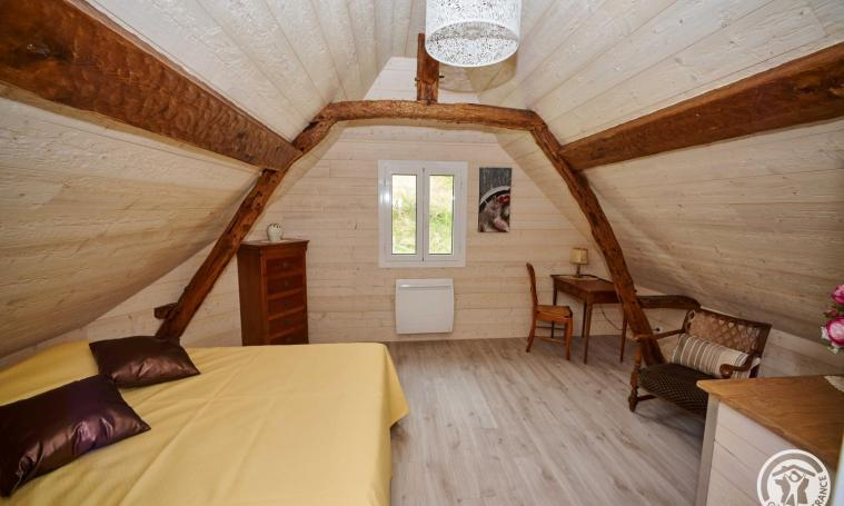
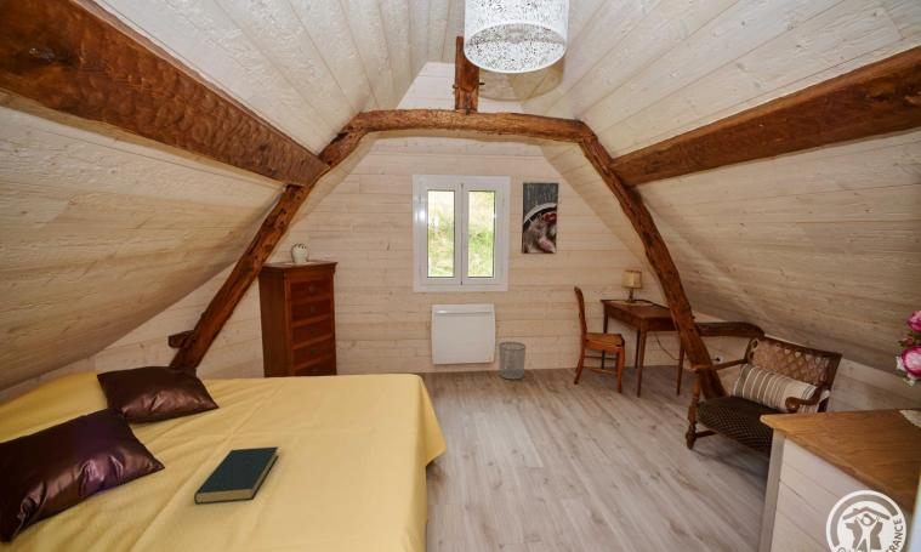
+ waste bin [498,341,527,380]
+ hardback book [193,445,279,505]
